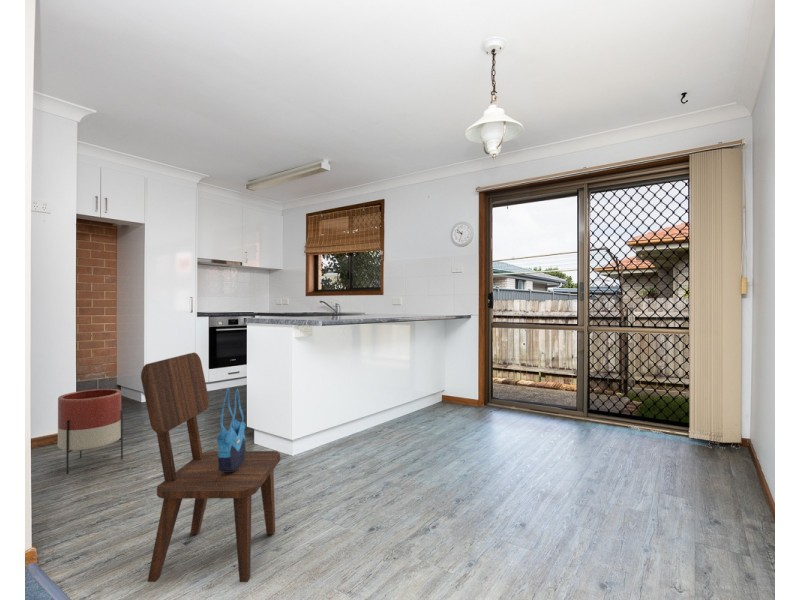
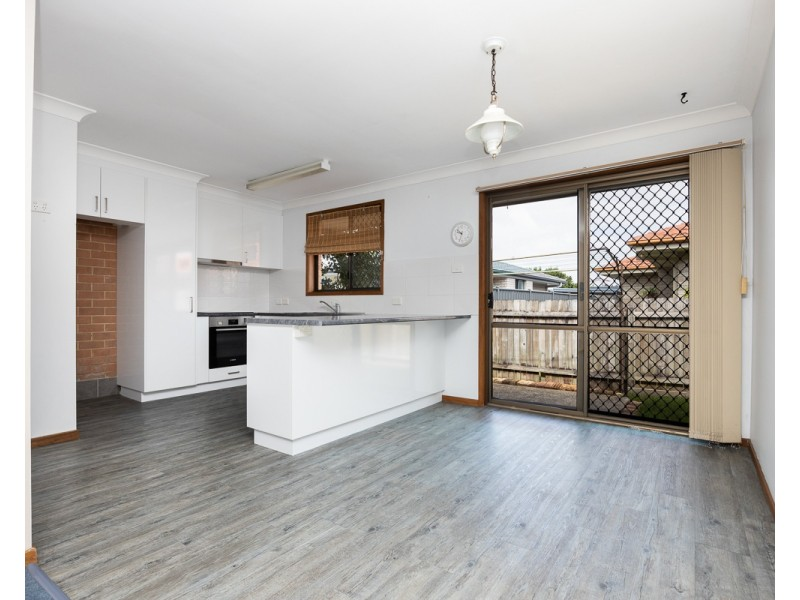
- tote bag [216,388,247,472]
- planter [57,388,124,475]
- dining chair [140,352,281,583]
